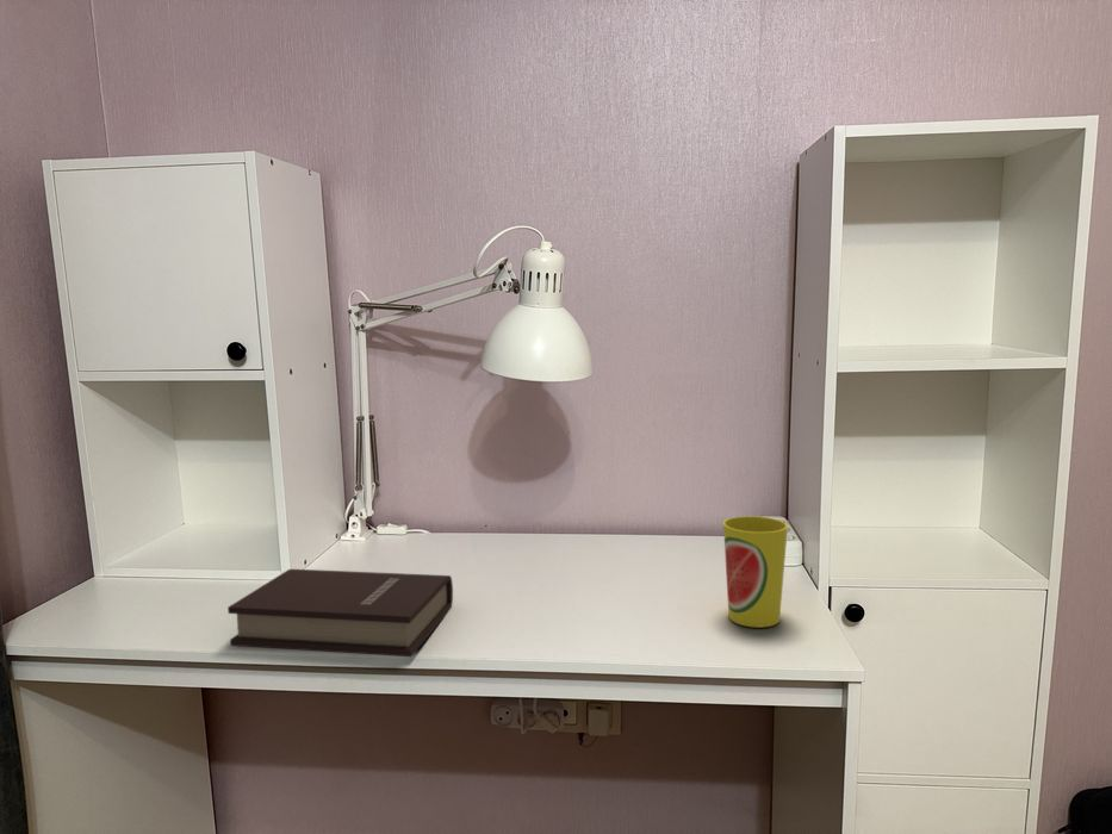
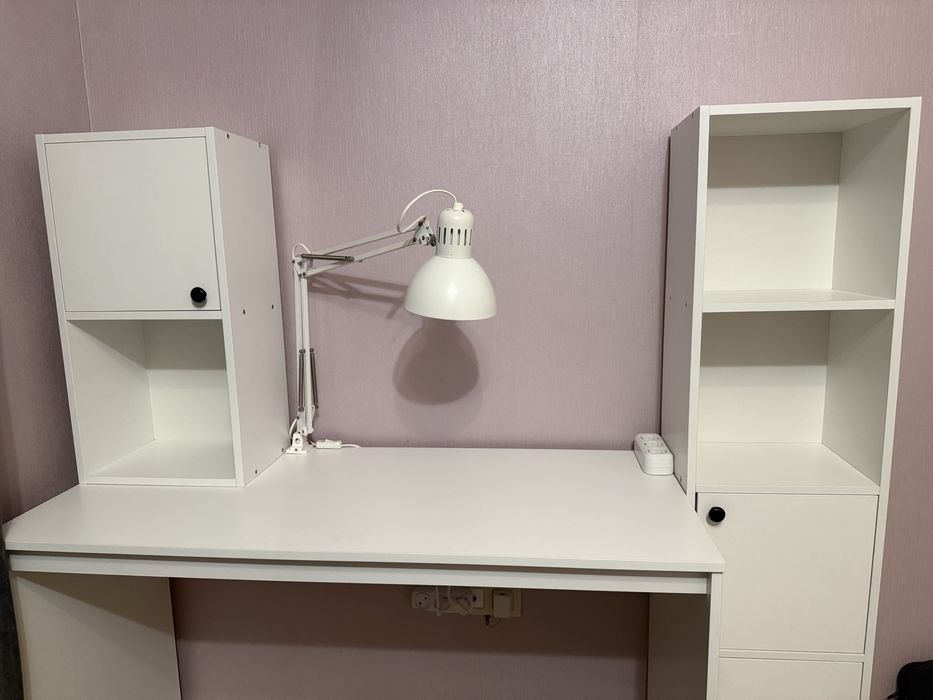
- cup [722,515,789,629]
- book [226,568,454,658]
